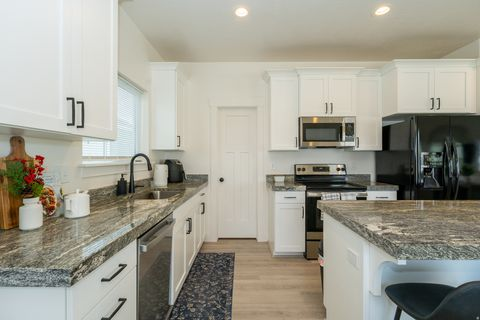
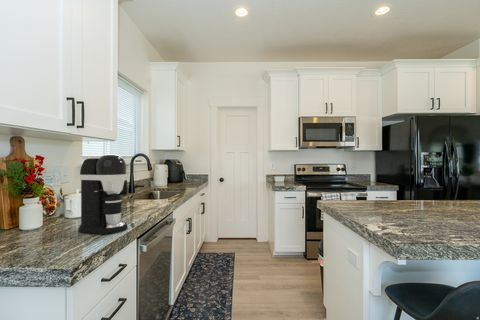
+ coffee maker [77,153,129,235]
